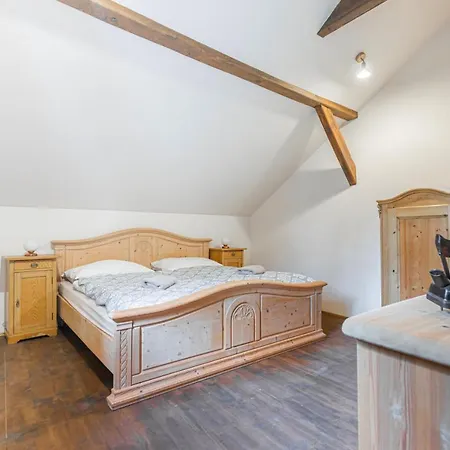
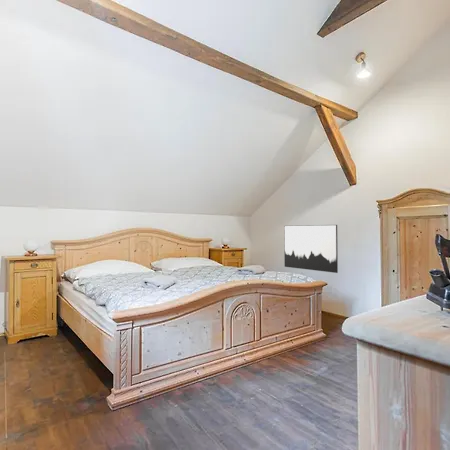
+ wall art [283,224,339,274]
